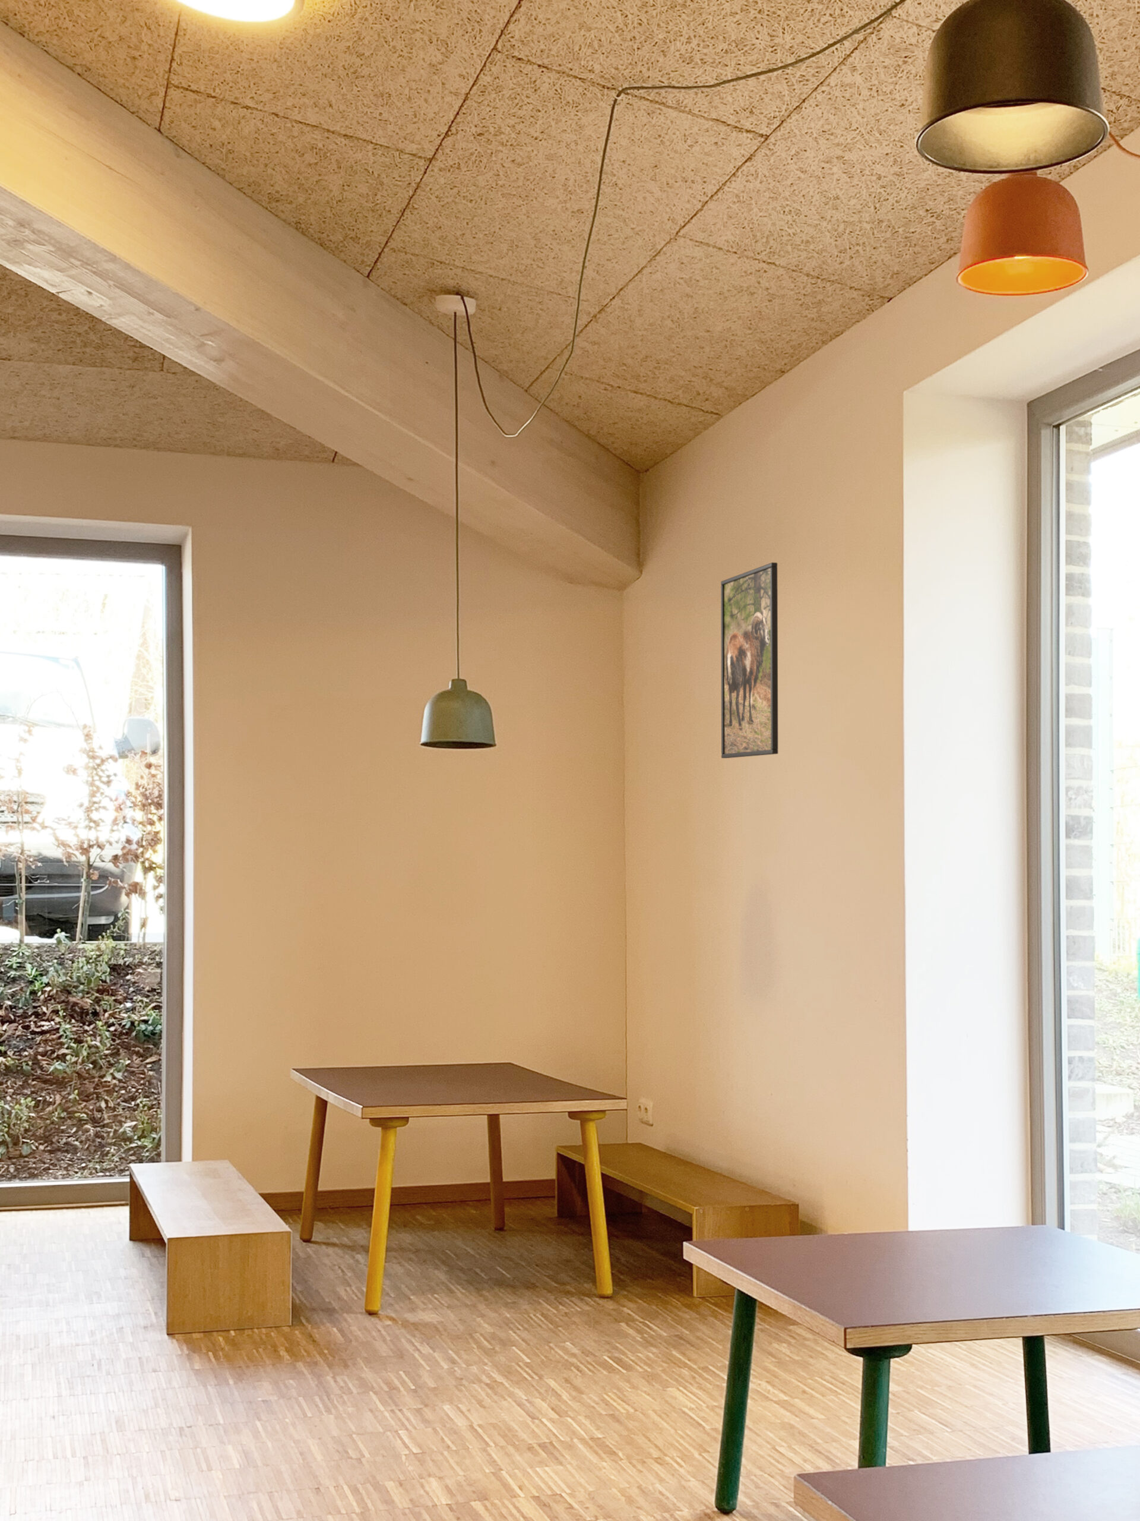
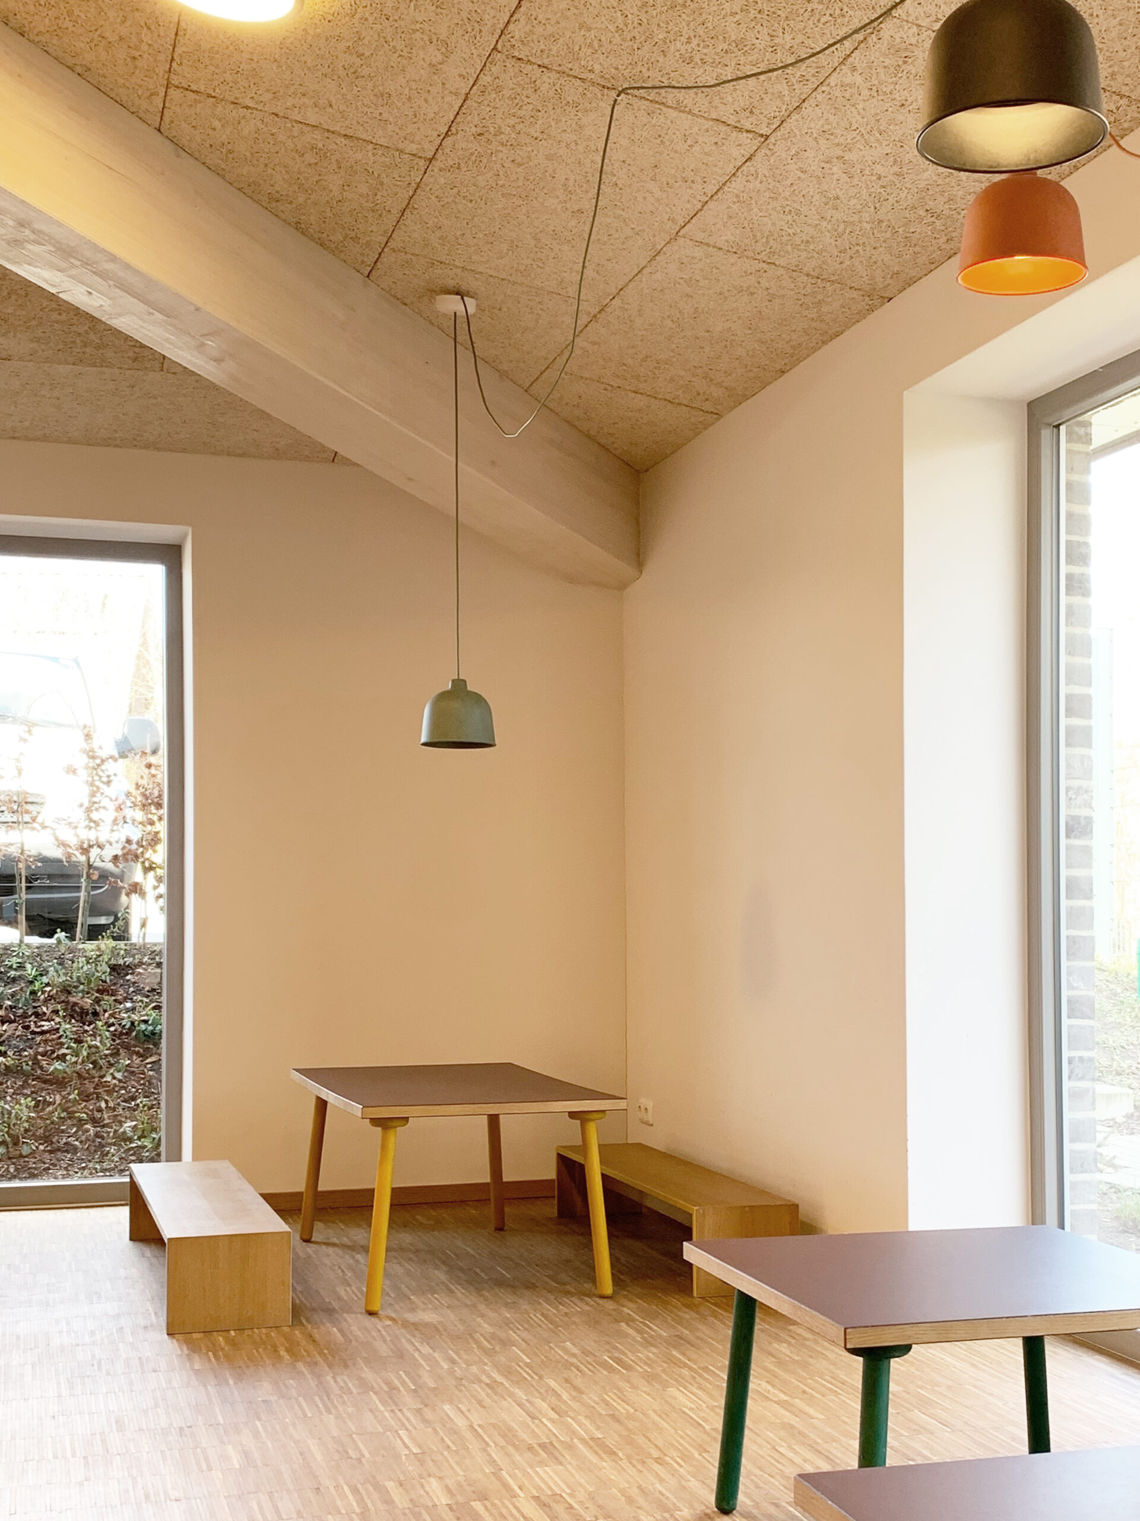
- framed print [720,562,778,759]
